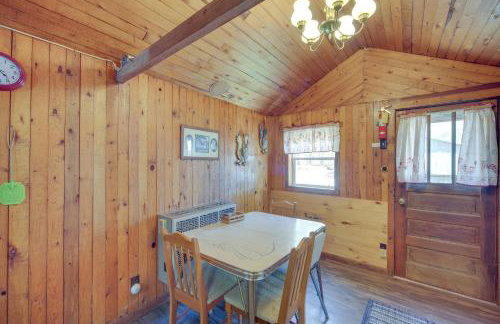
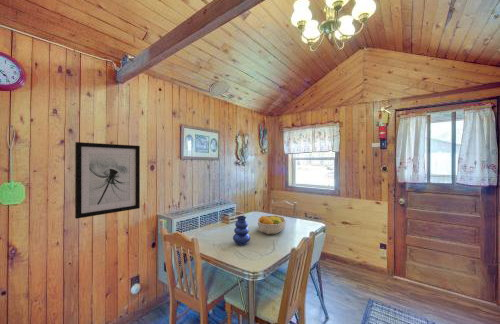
+ vase [232,215,251,246]
+ wall art [74,141,141,219]
+ fruit bowl [257,214,287,235]
